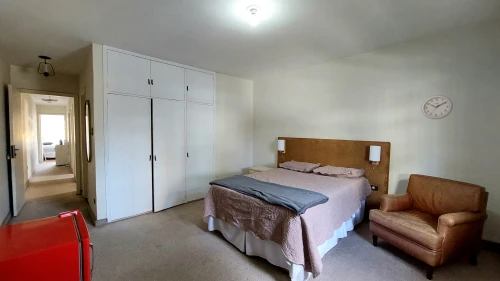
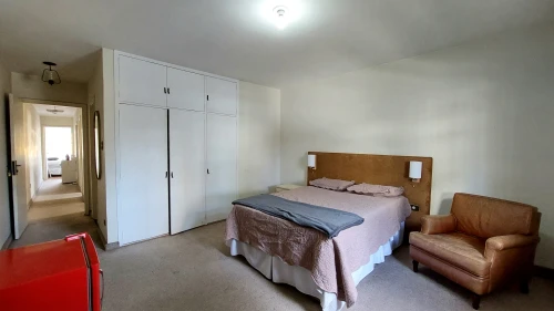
- wall clock [420,94,454,120]
